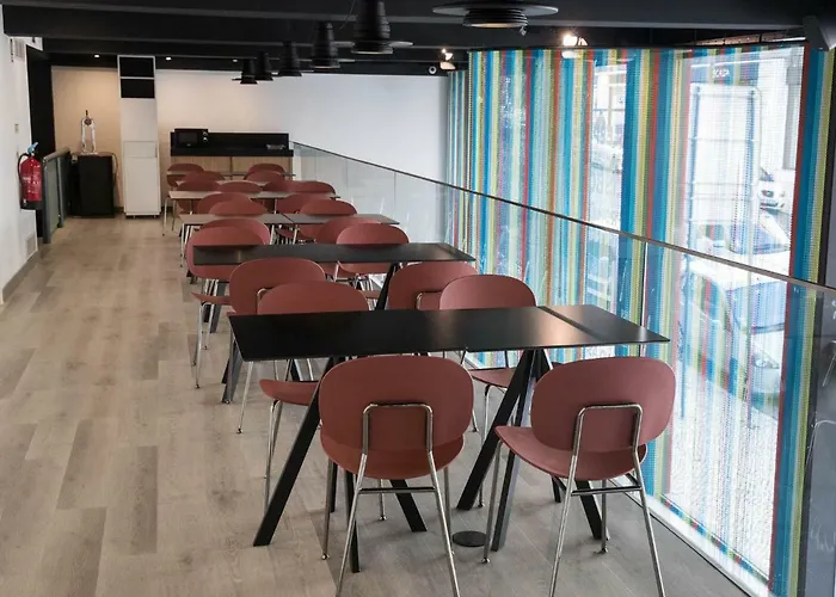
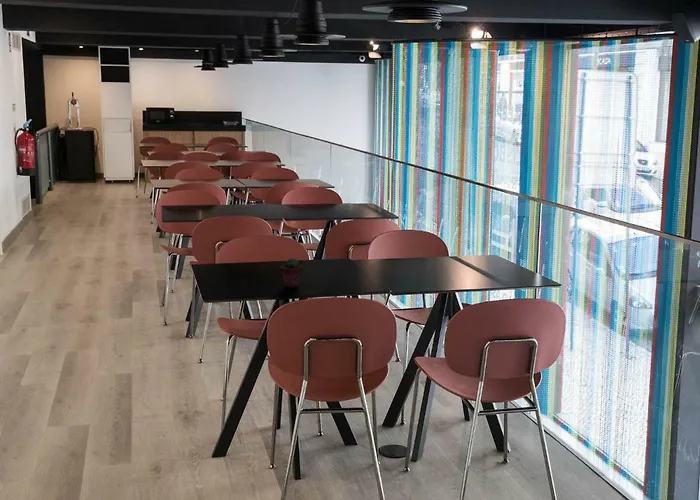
+ potted succulent [280,257,303,288]
